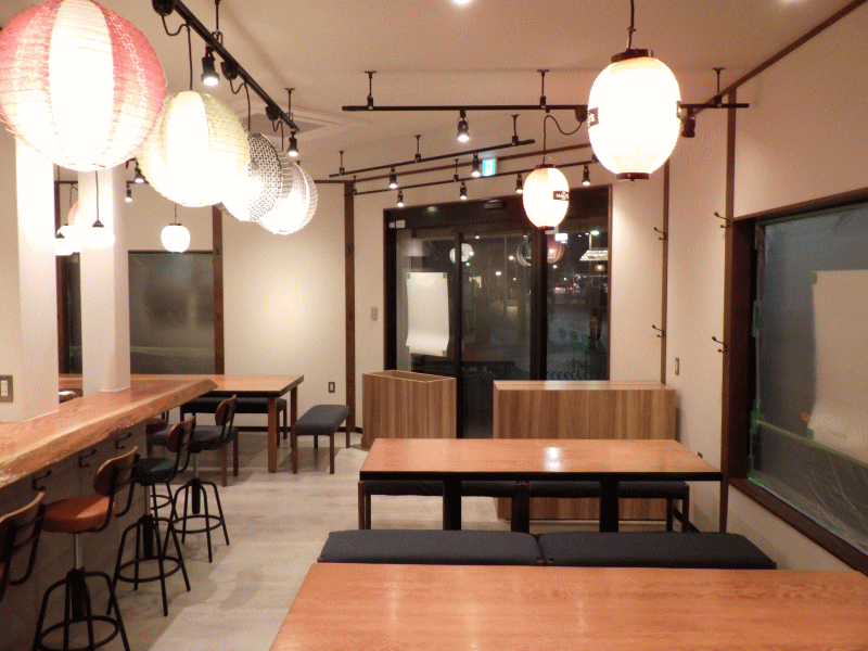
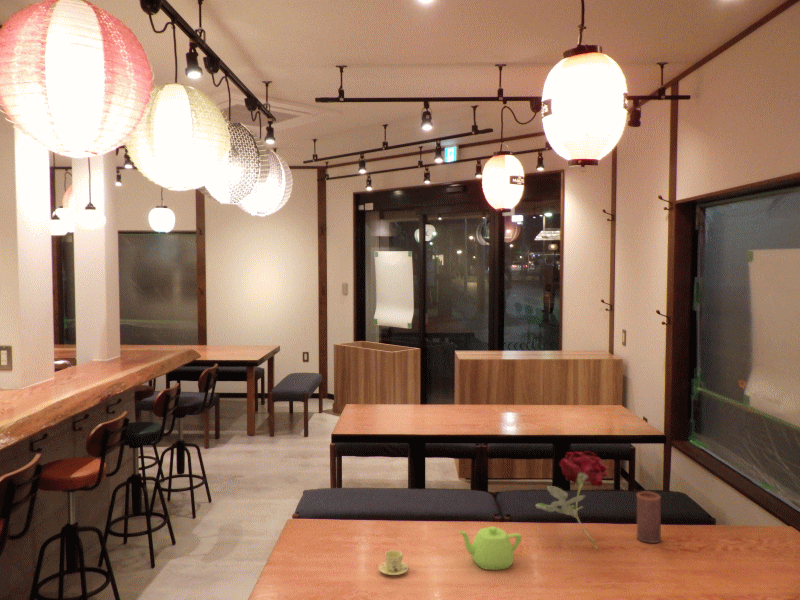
+ flower [534,450,609,551]
+ chinaware [378,549,409,576]
+ candle [636,490,662,544]
+ teapot [457,525,523,571]
